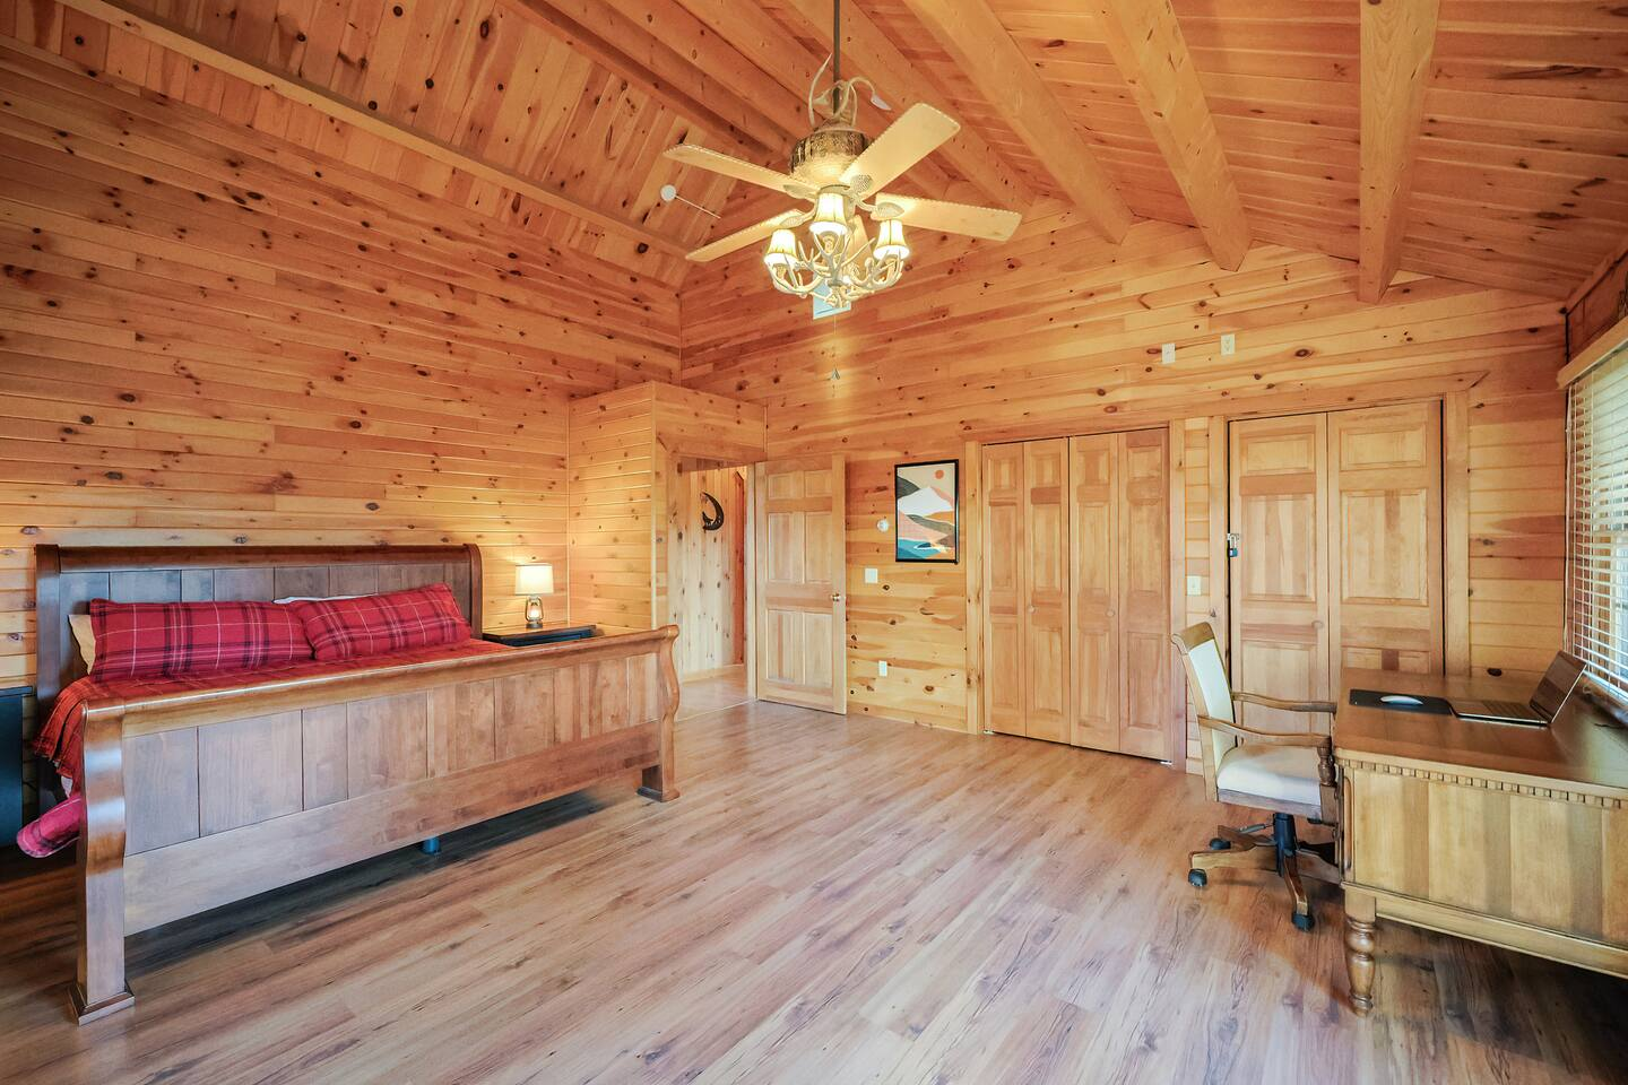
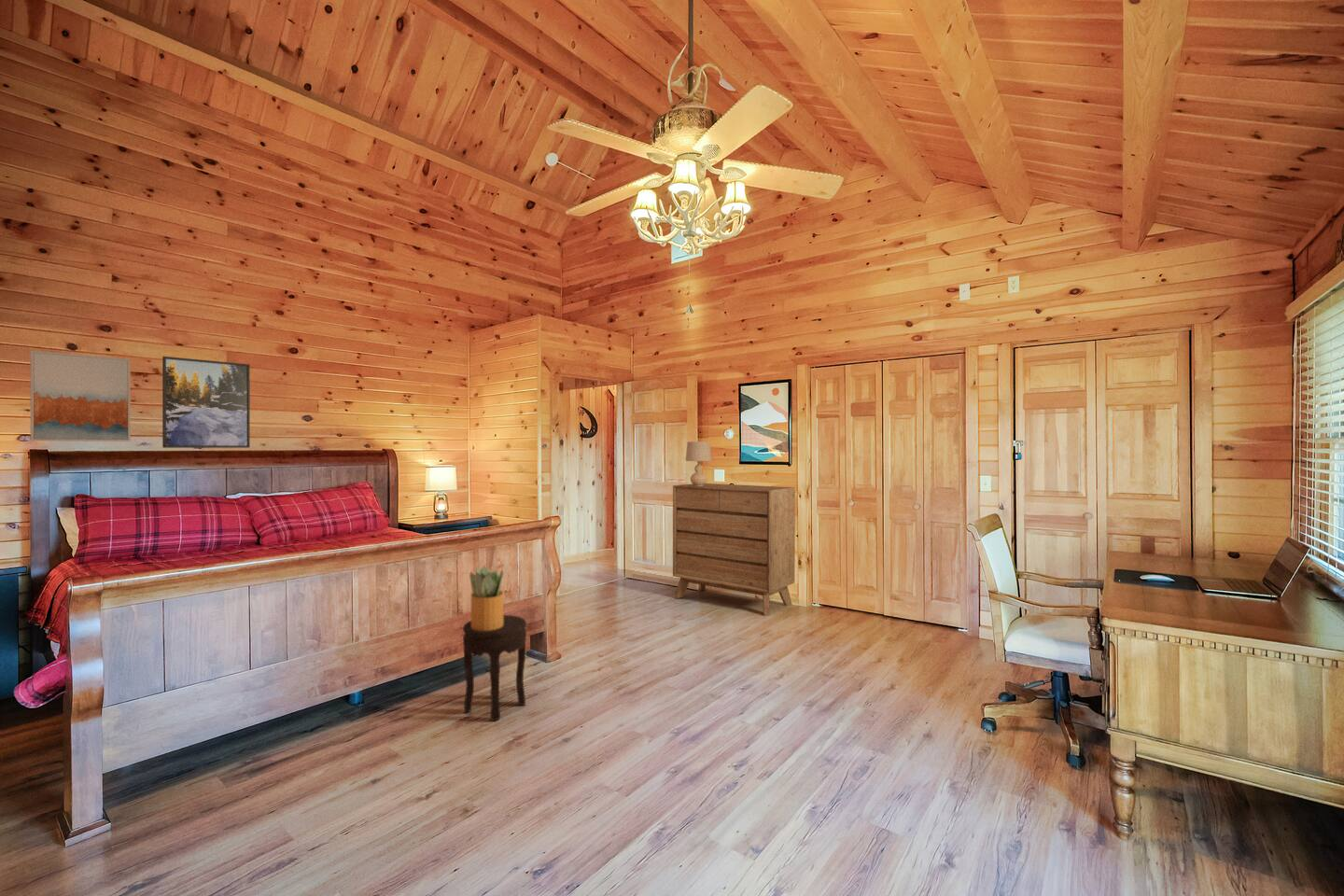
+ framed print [161,356,251,449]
+ table lamp [685,441,712,486]
+ dresser [672,483,796,617]
+ wall art [30,349,132,442]
+ side table [462,614,527,722]
+ potted plant [468,565,504,631]
